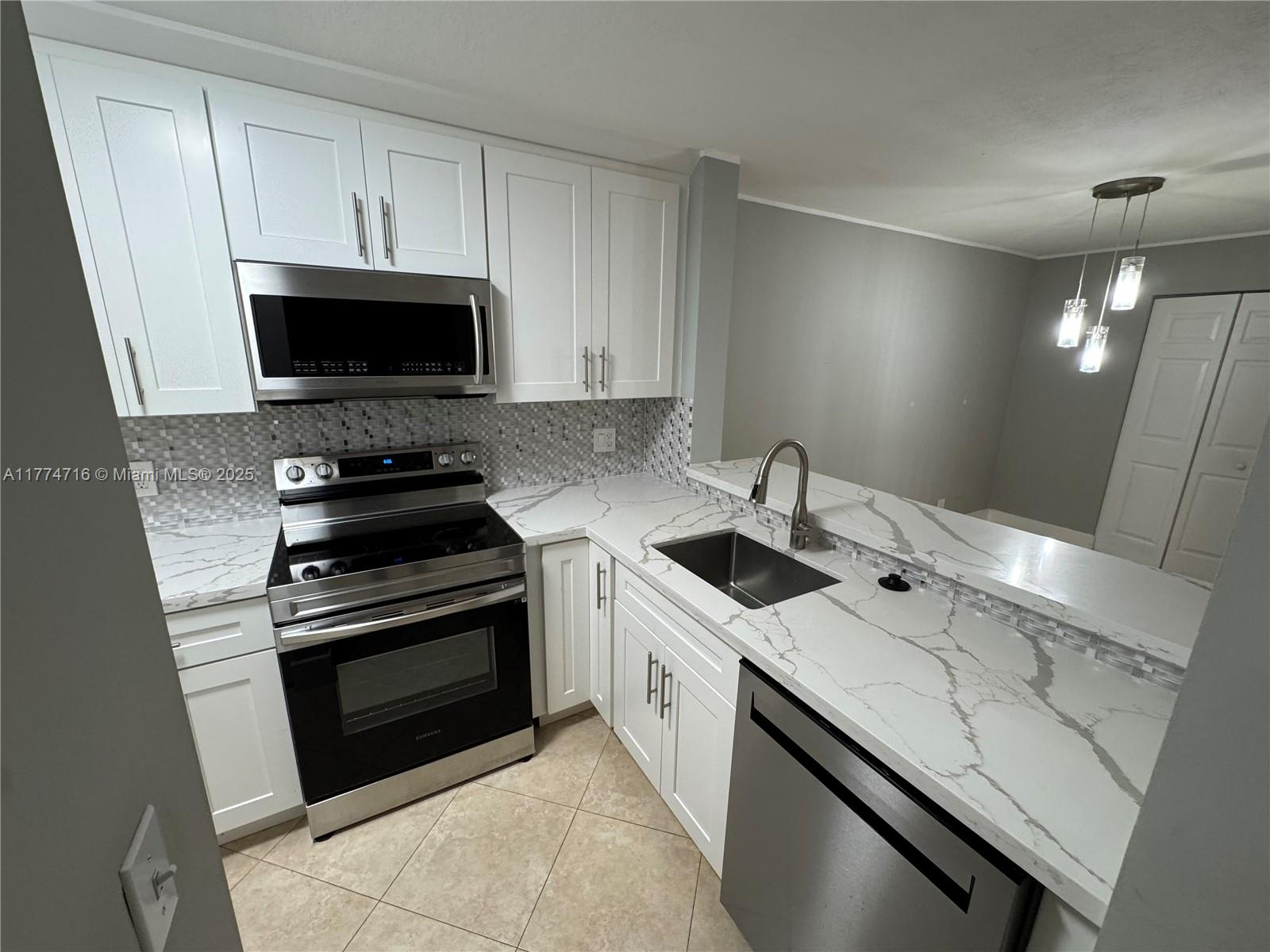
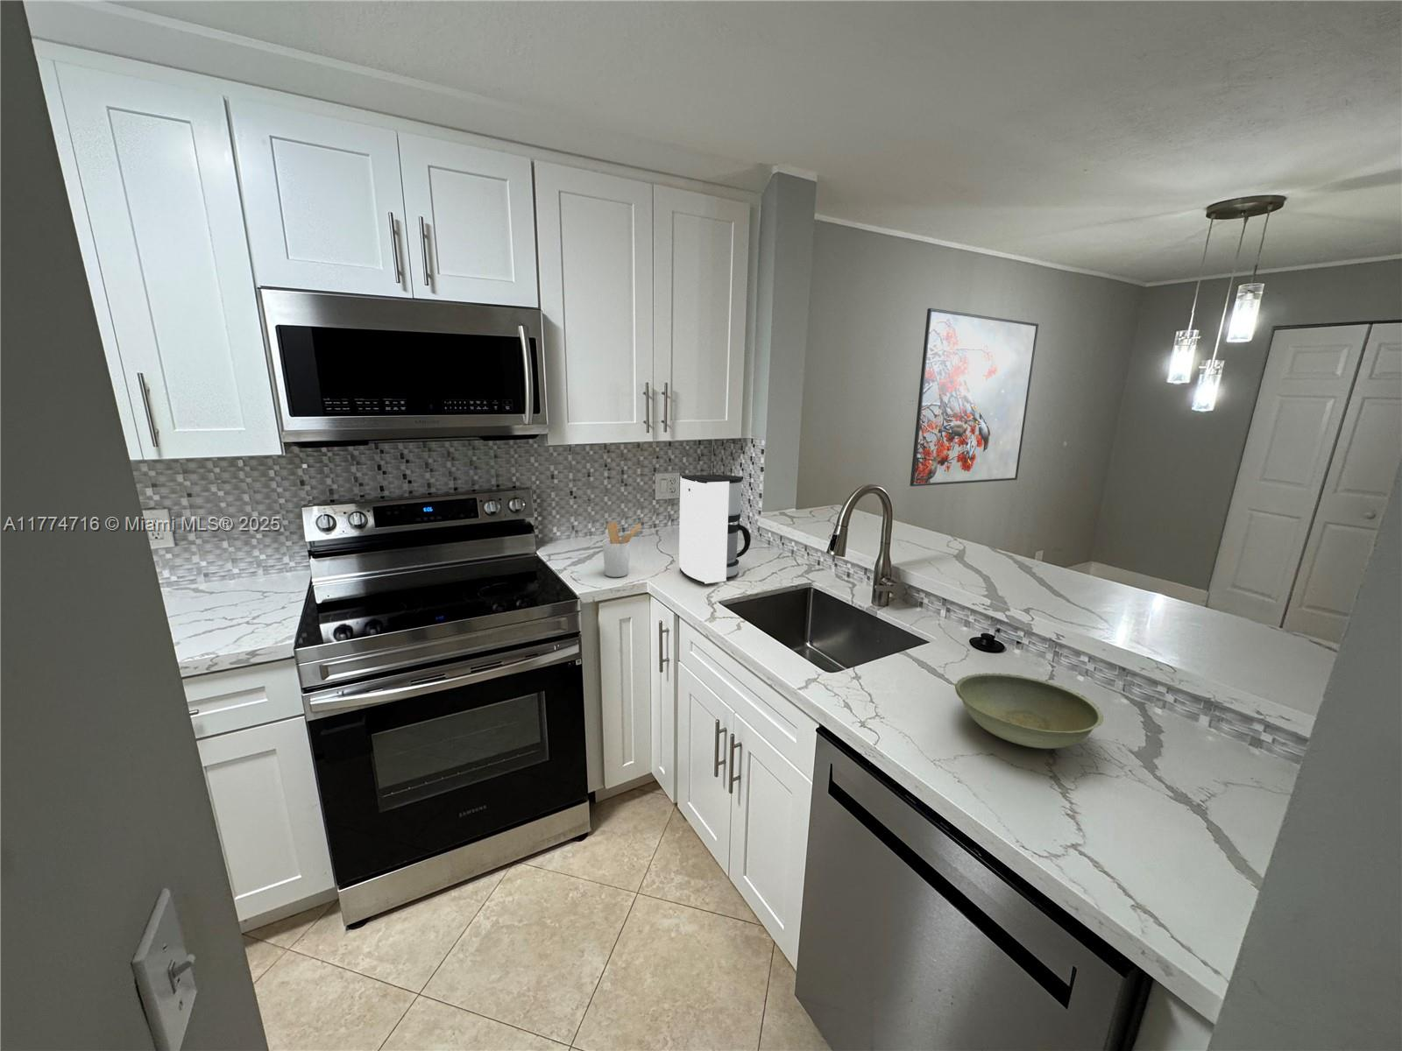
+ bowl [954,672,1104,750]
+ utensil holder [602,521,642,578]
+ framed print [910,307,1039,487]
+ coffee maker [678,474,752,585]
